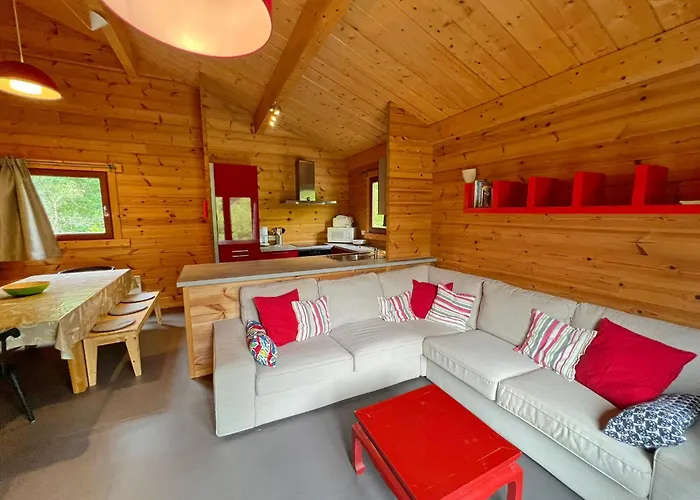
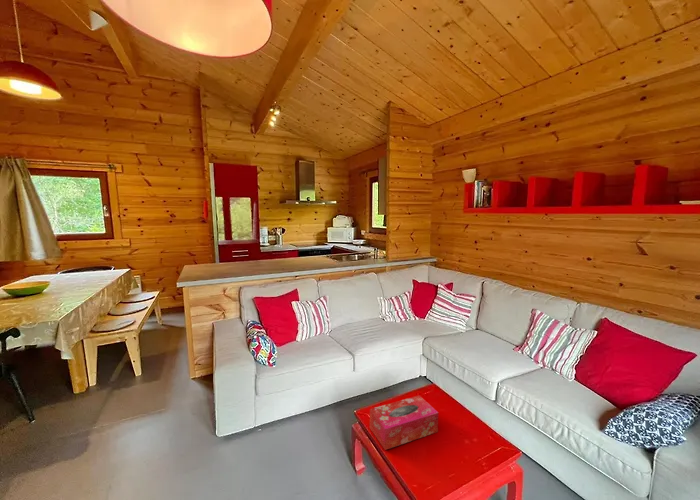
+ tissue box [369,395,439,451]
